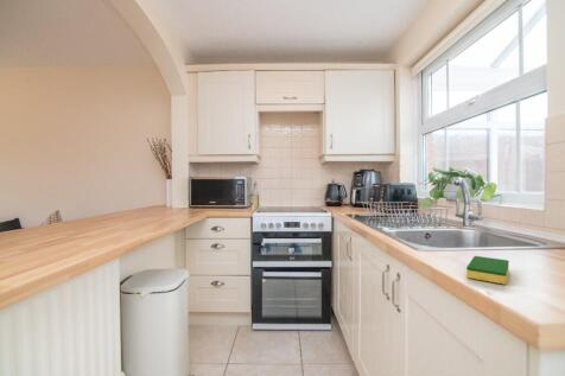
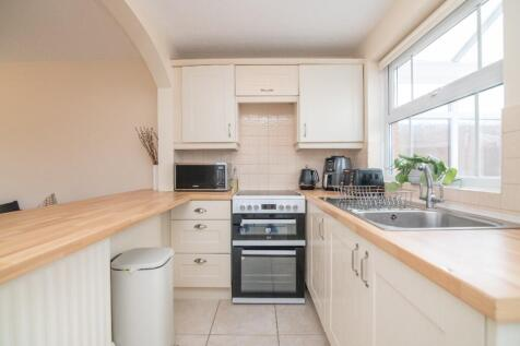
- dish sponge [465,255,510,285]
